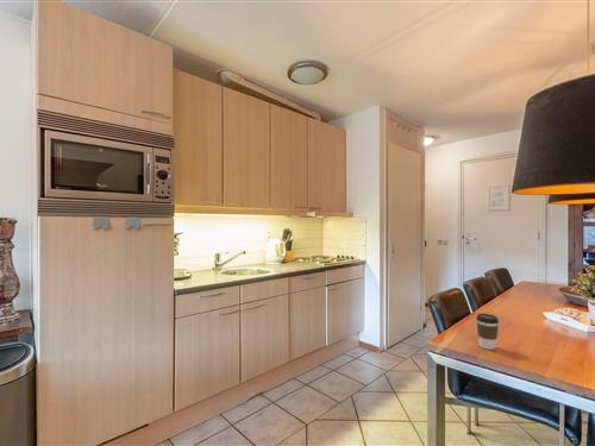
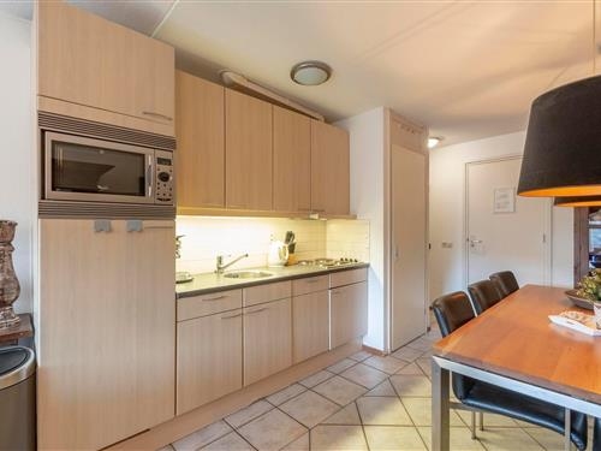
- coffee cup [475,313,500,351]
